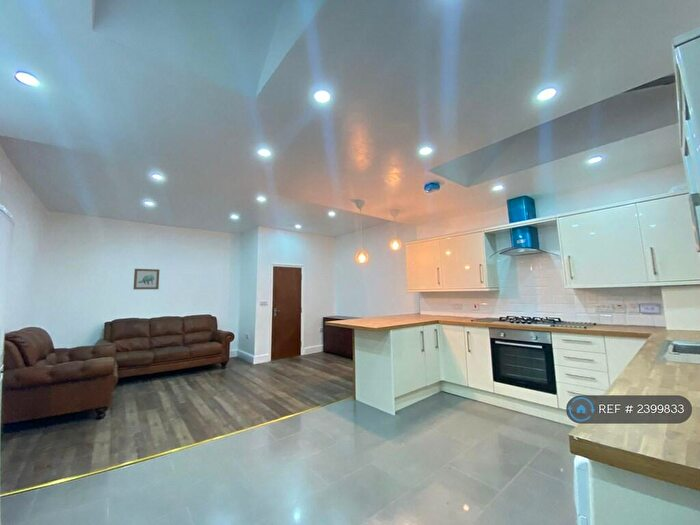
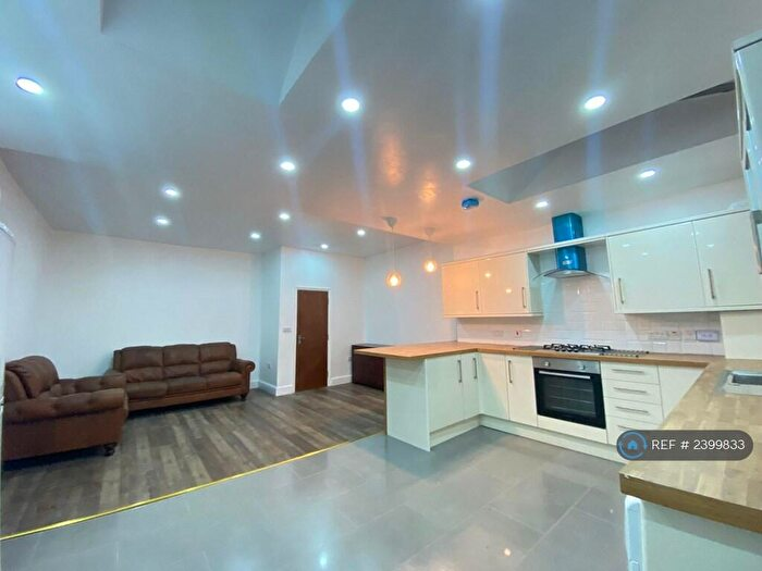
- wall art [133,268,160,290]
